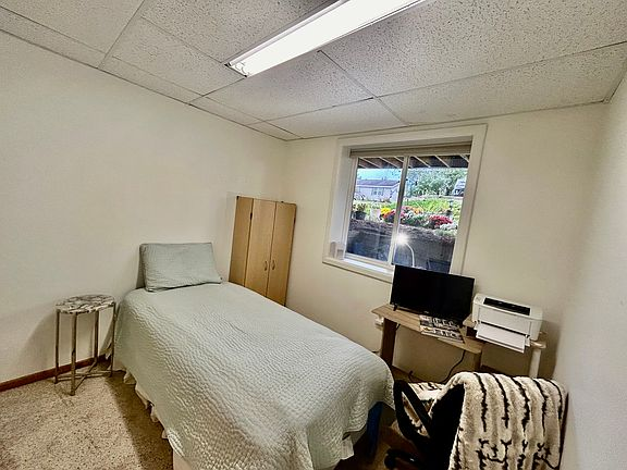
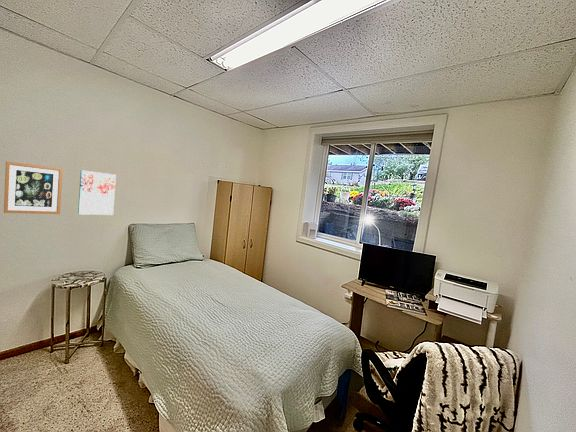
+ wall art [77,169,117,216]
+ wall art [3,160,64,215]
